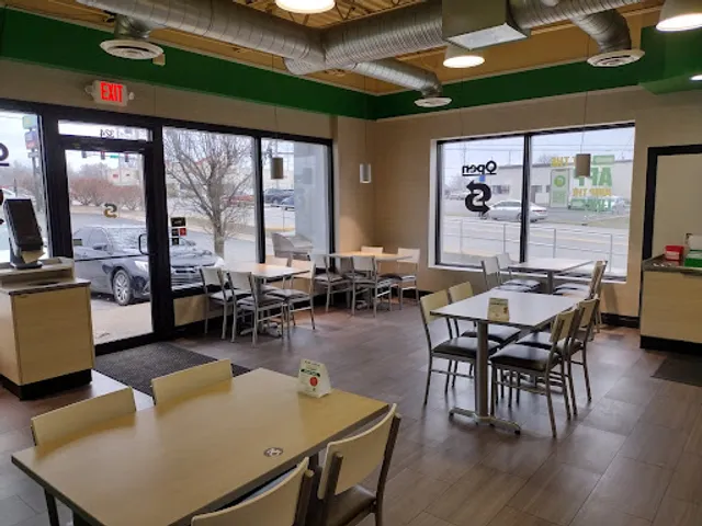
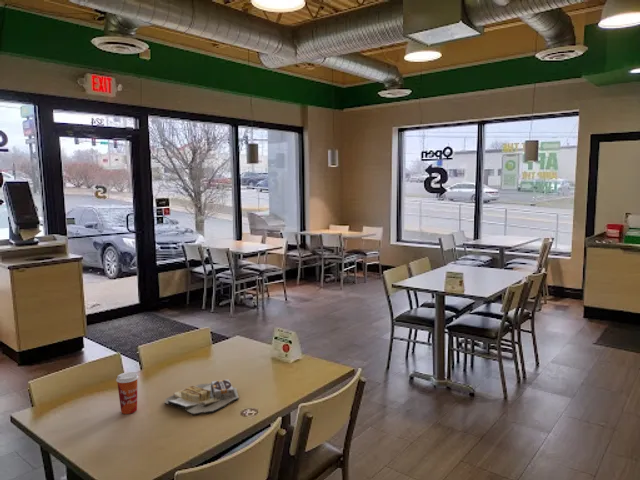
+ paper cup [115,371,140,415]
+ sandwich [164,379,240,416]
